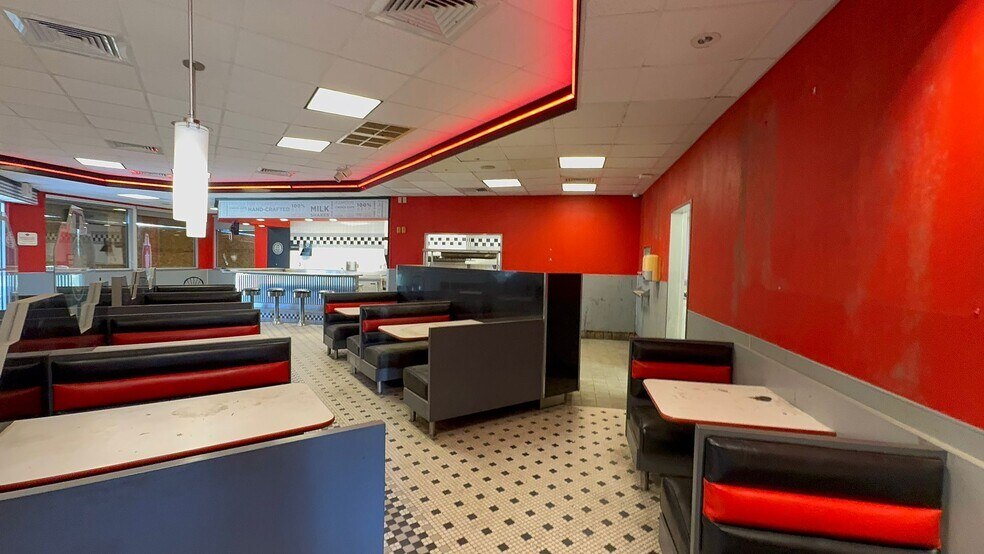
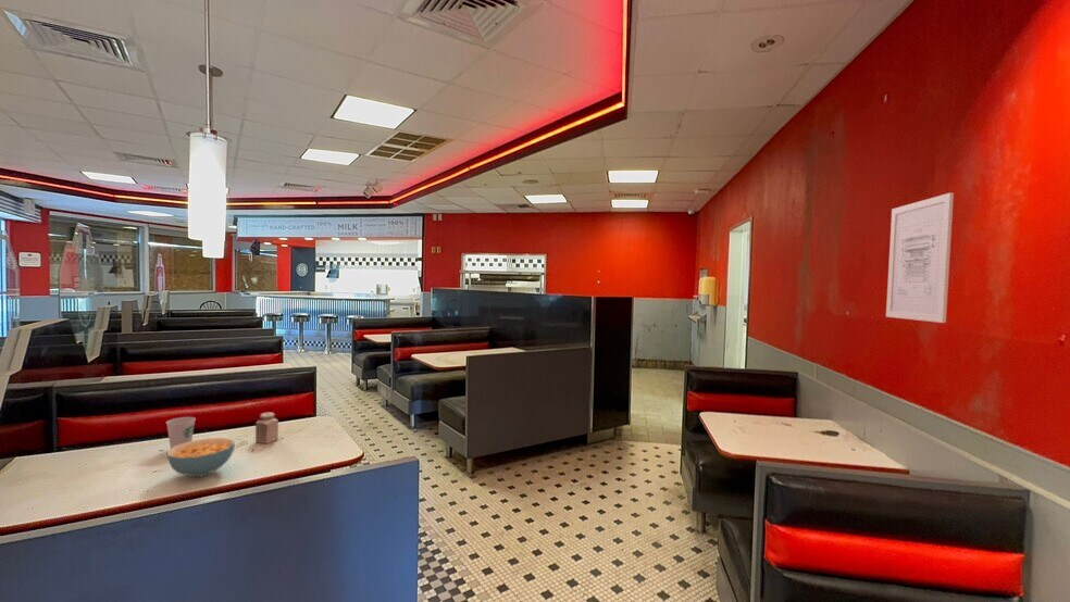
+ wall art [885,191,955,324]
+ cereal bowl [165,437,236,478]
+ paper cup [165,416,197,449]
+ salt shaker [254,412,279,444]
